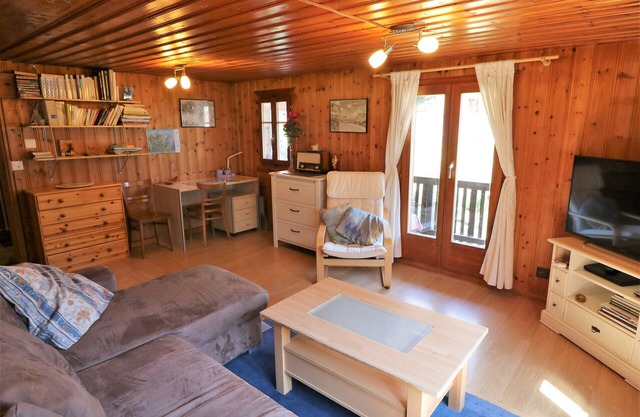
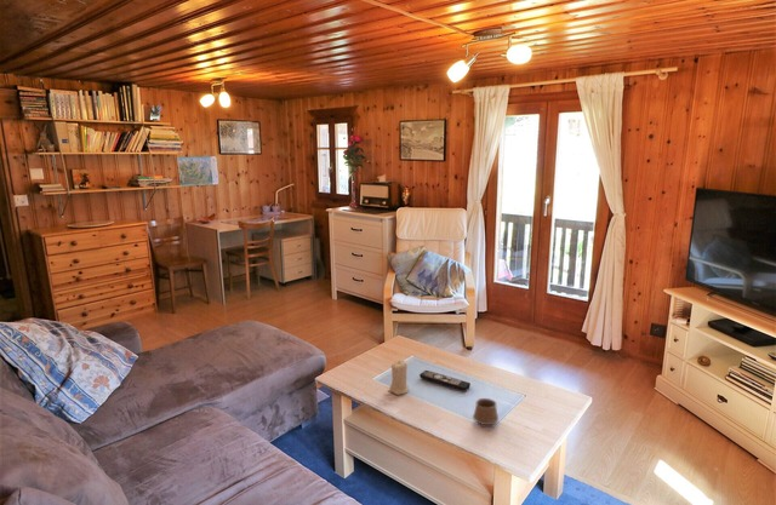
+ cup [472,397,500,426]
+ remote control [418,369,472,392]
+ candle [388,358,410,396]
